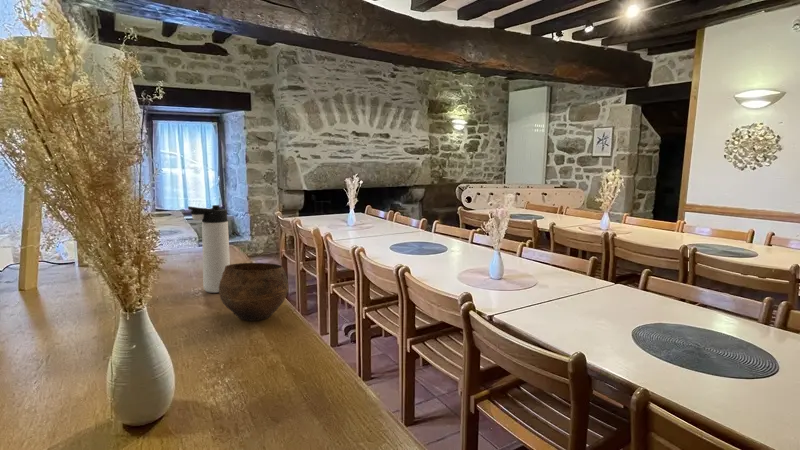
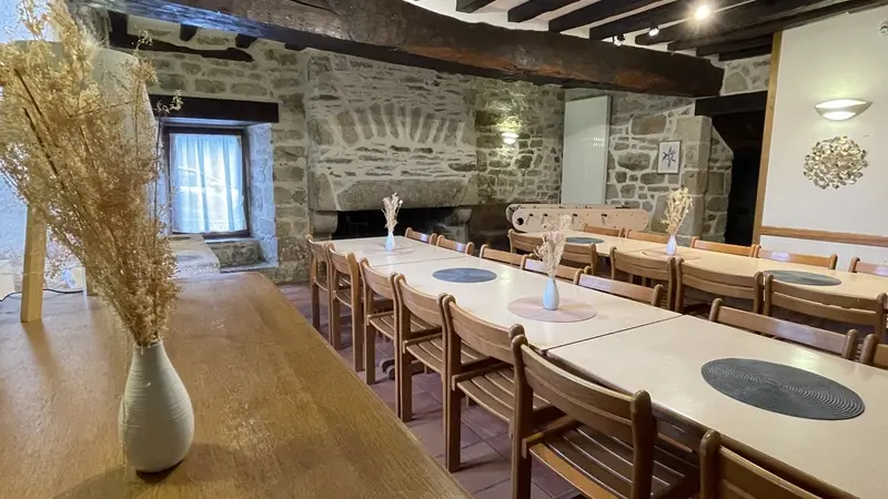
- thermos bottle [187,204,231,294]
- bowl [218,262,290,322]
